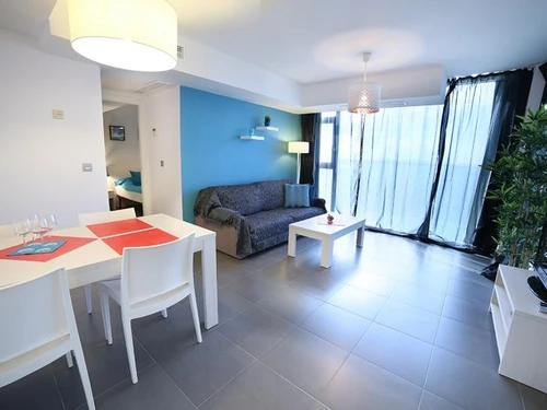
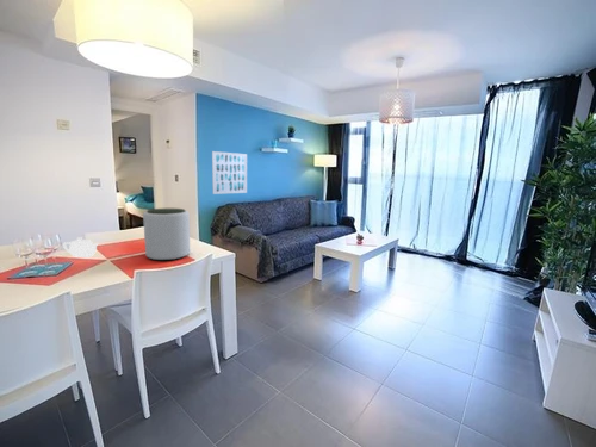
+ teapot [62,236,100,259]
+ plant pot [142,207,191,261]
+ wall art [211,150,248,195]
